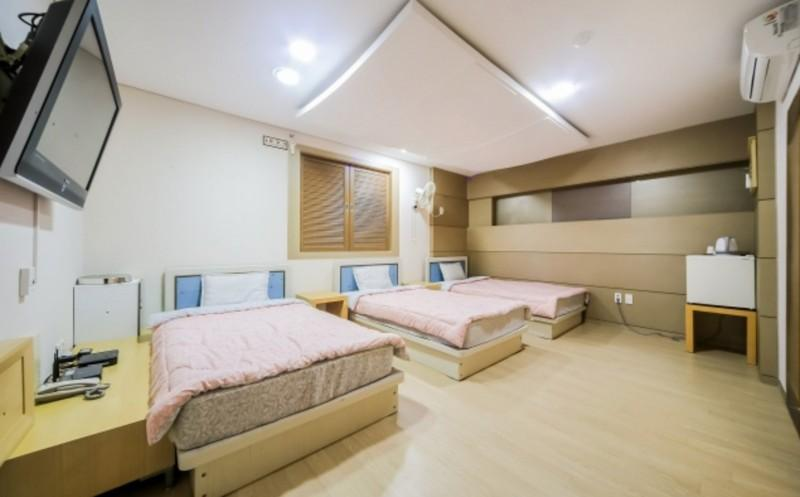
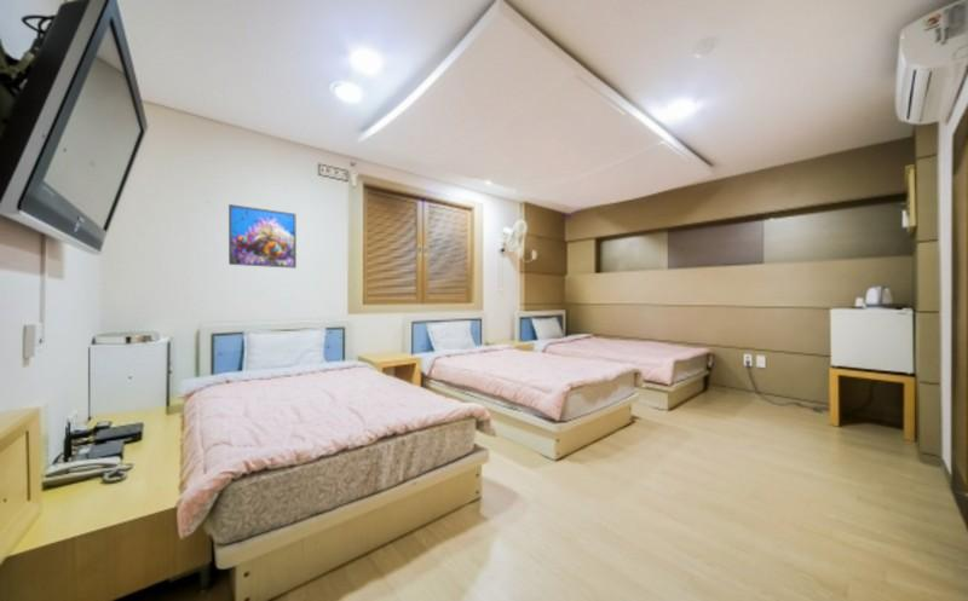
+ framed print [227,203,298,270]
